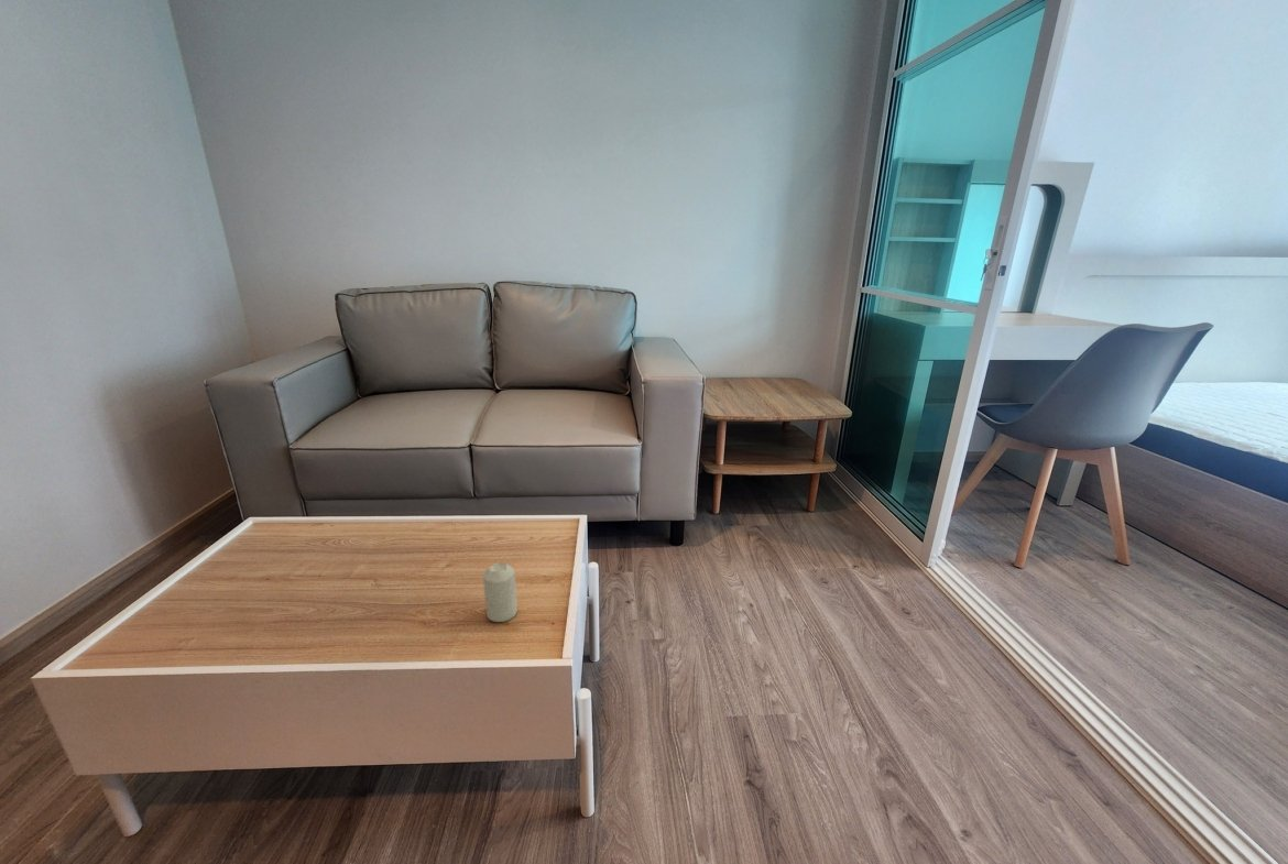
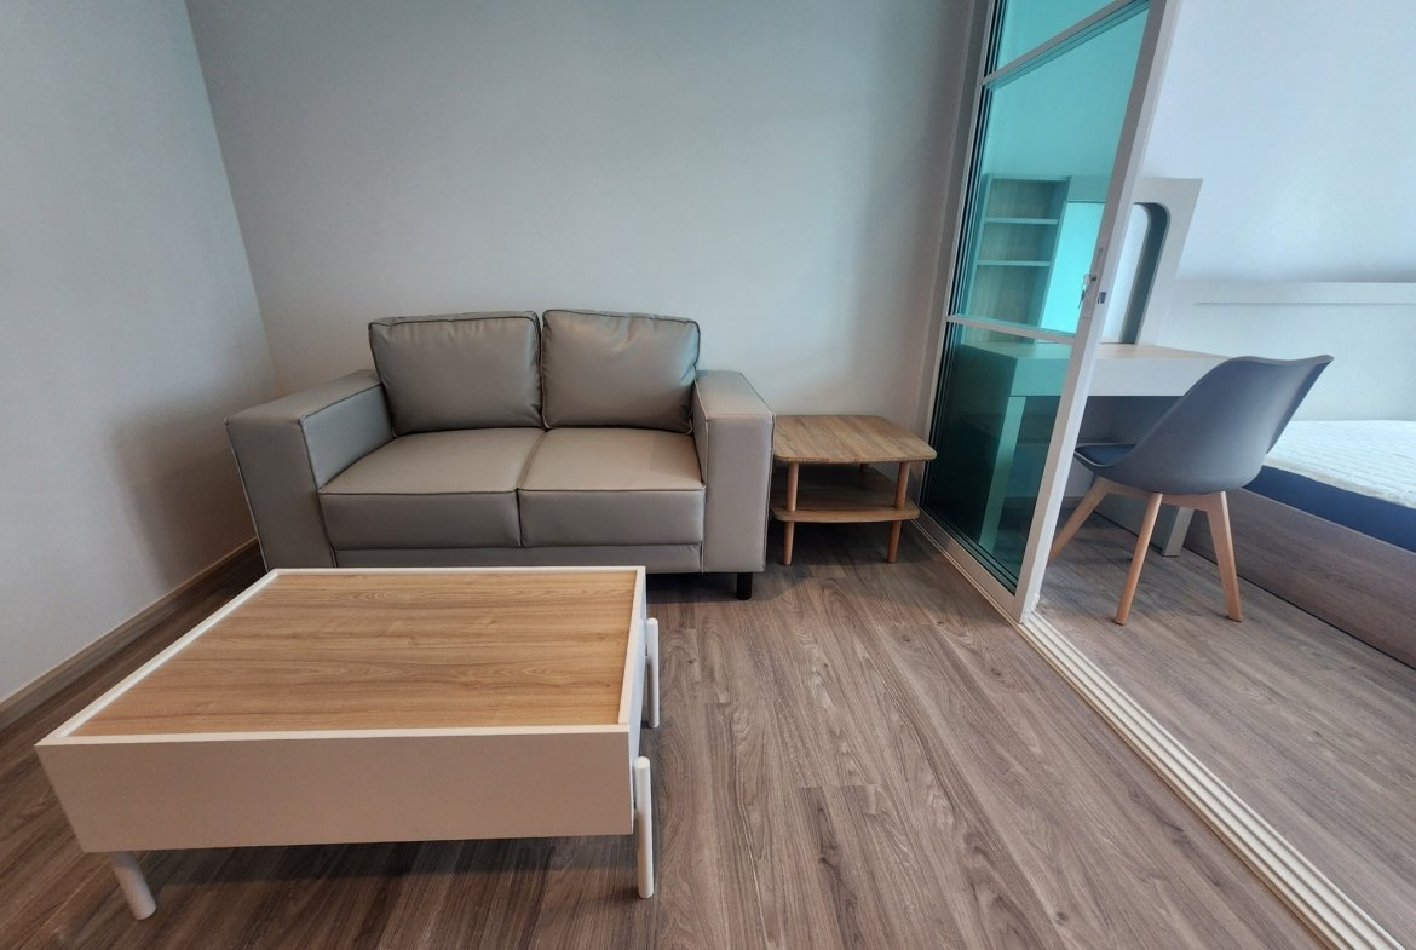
- candle [482,560,519,623]
